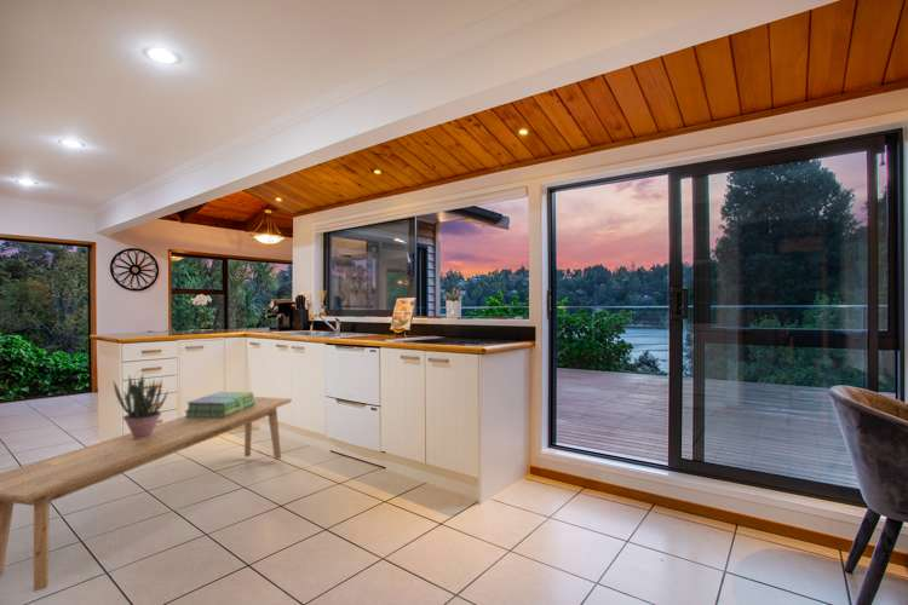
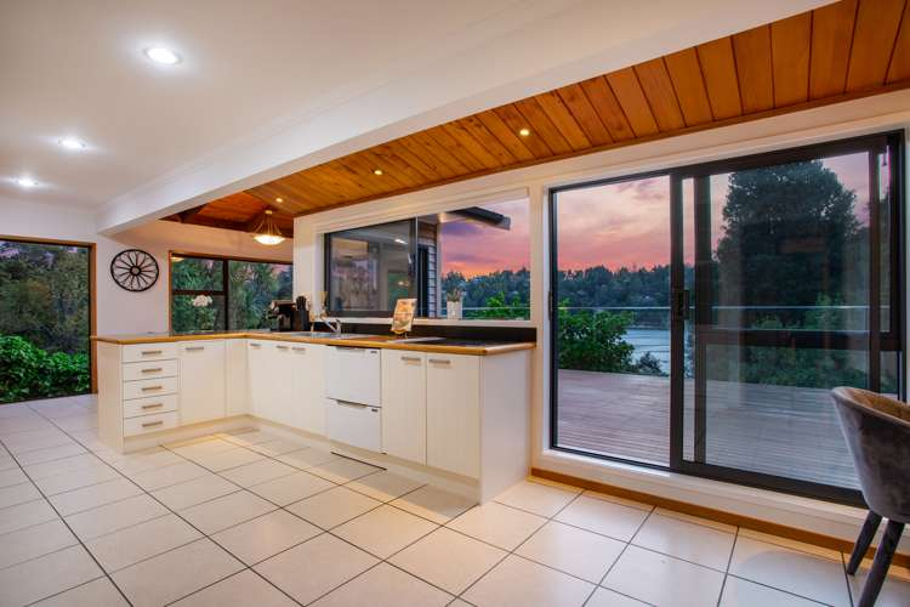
- bench [0,396,293,593]
- stack of books [183,391,255,417]
- potted plant [111,373,169,438]
